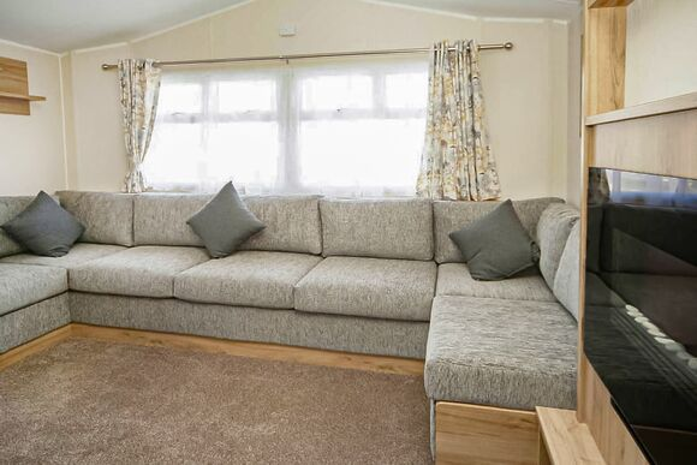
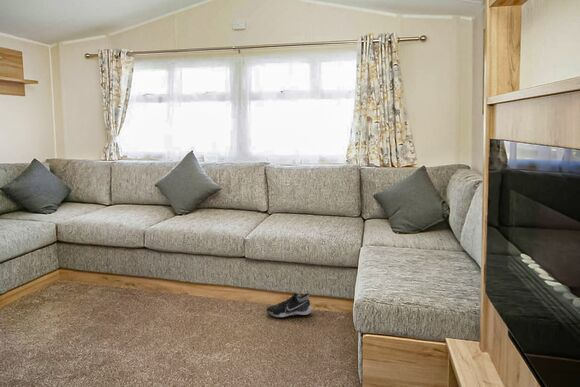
+ shoe [265,291,313,319]
